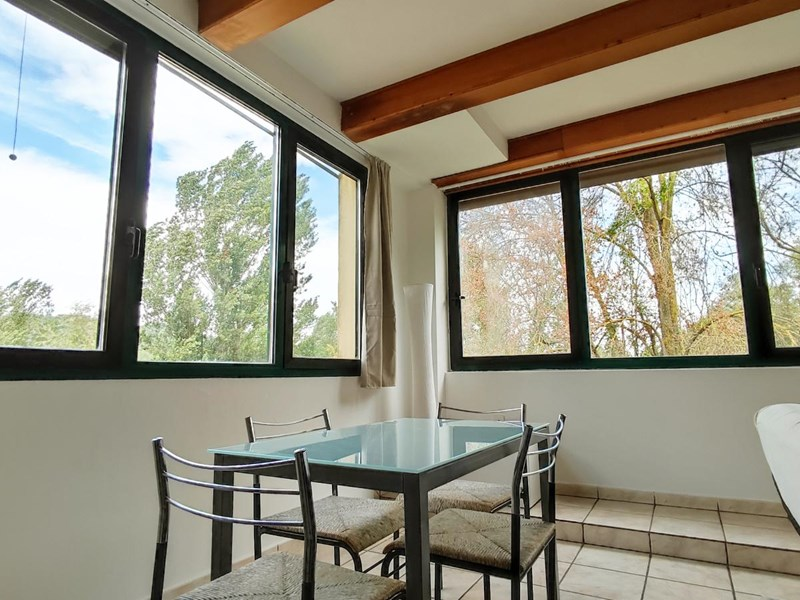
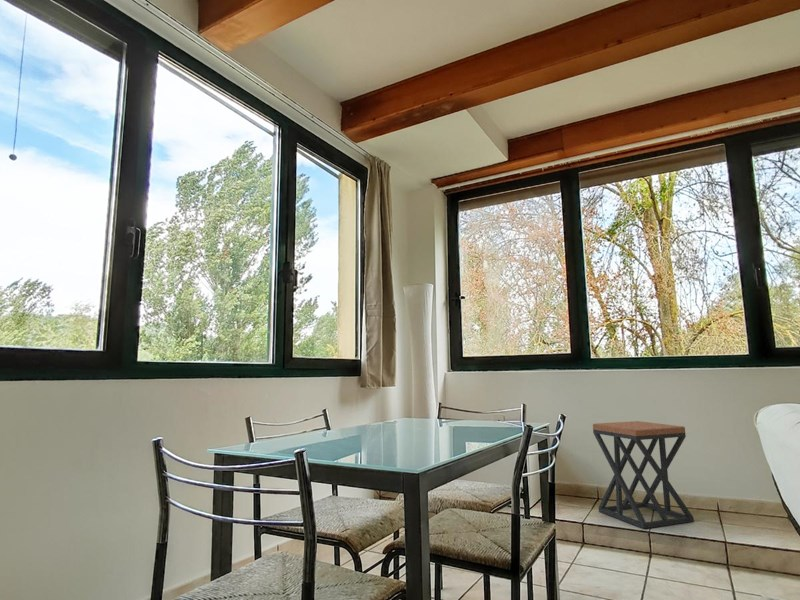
+ stool [592,420,695,529]
